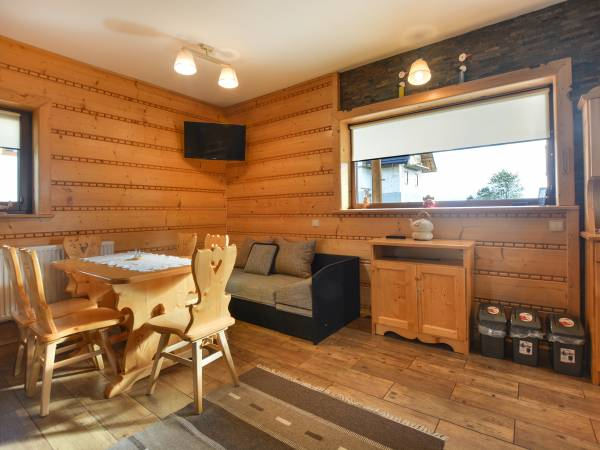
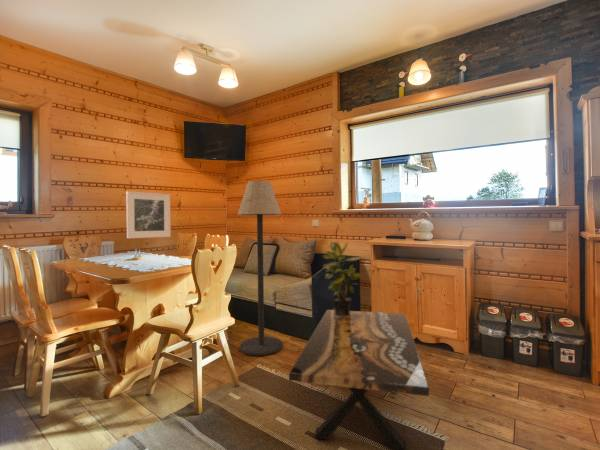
+ floor lamp [237,180,283,356]
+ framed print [125,190,172,239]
+ potted plant [321,241,363,319]
+ coffee table [288,309,430,450]
